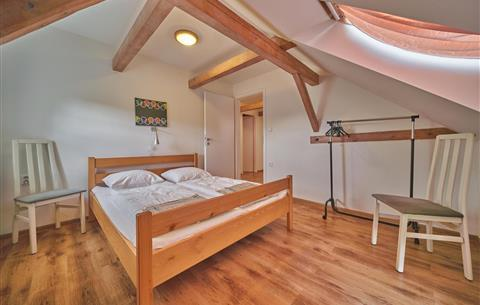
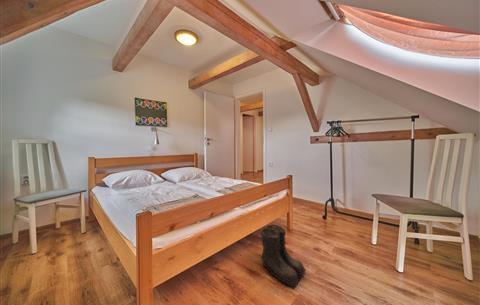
+ boots [259,223,307,288]
